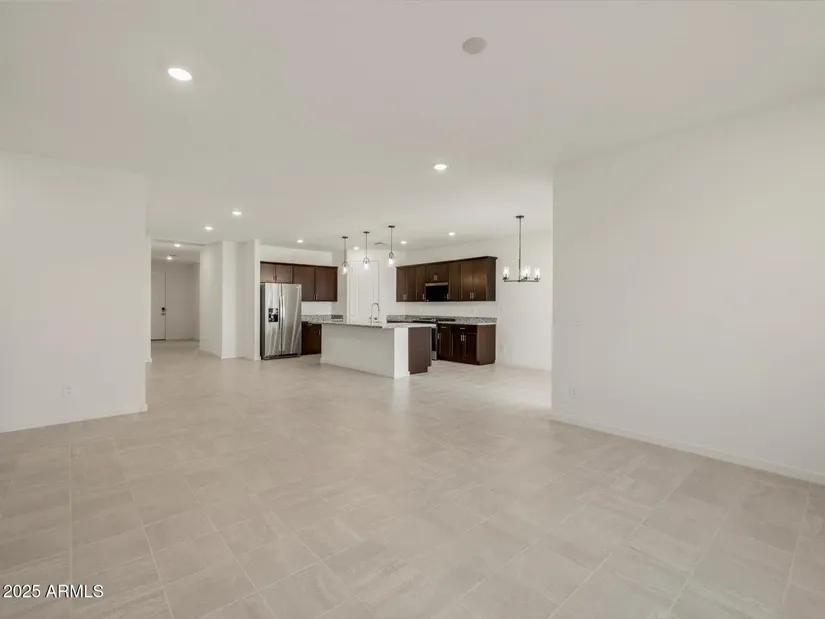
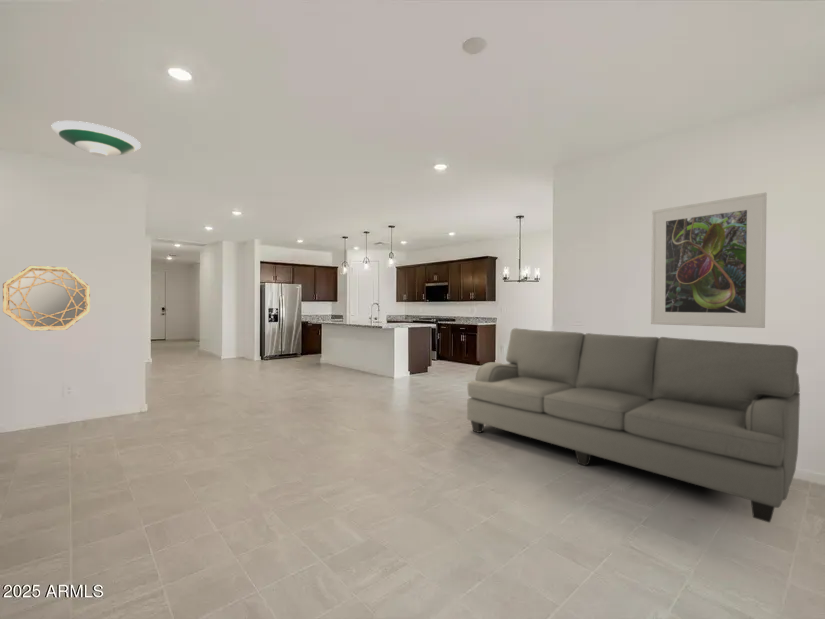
+ home mirror [2,265,91,332]
+ sofa [466,327,801,524]
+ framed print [650,192,768,329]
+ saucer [50,120,142,158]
